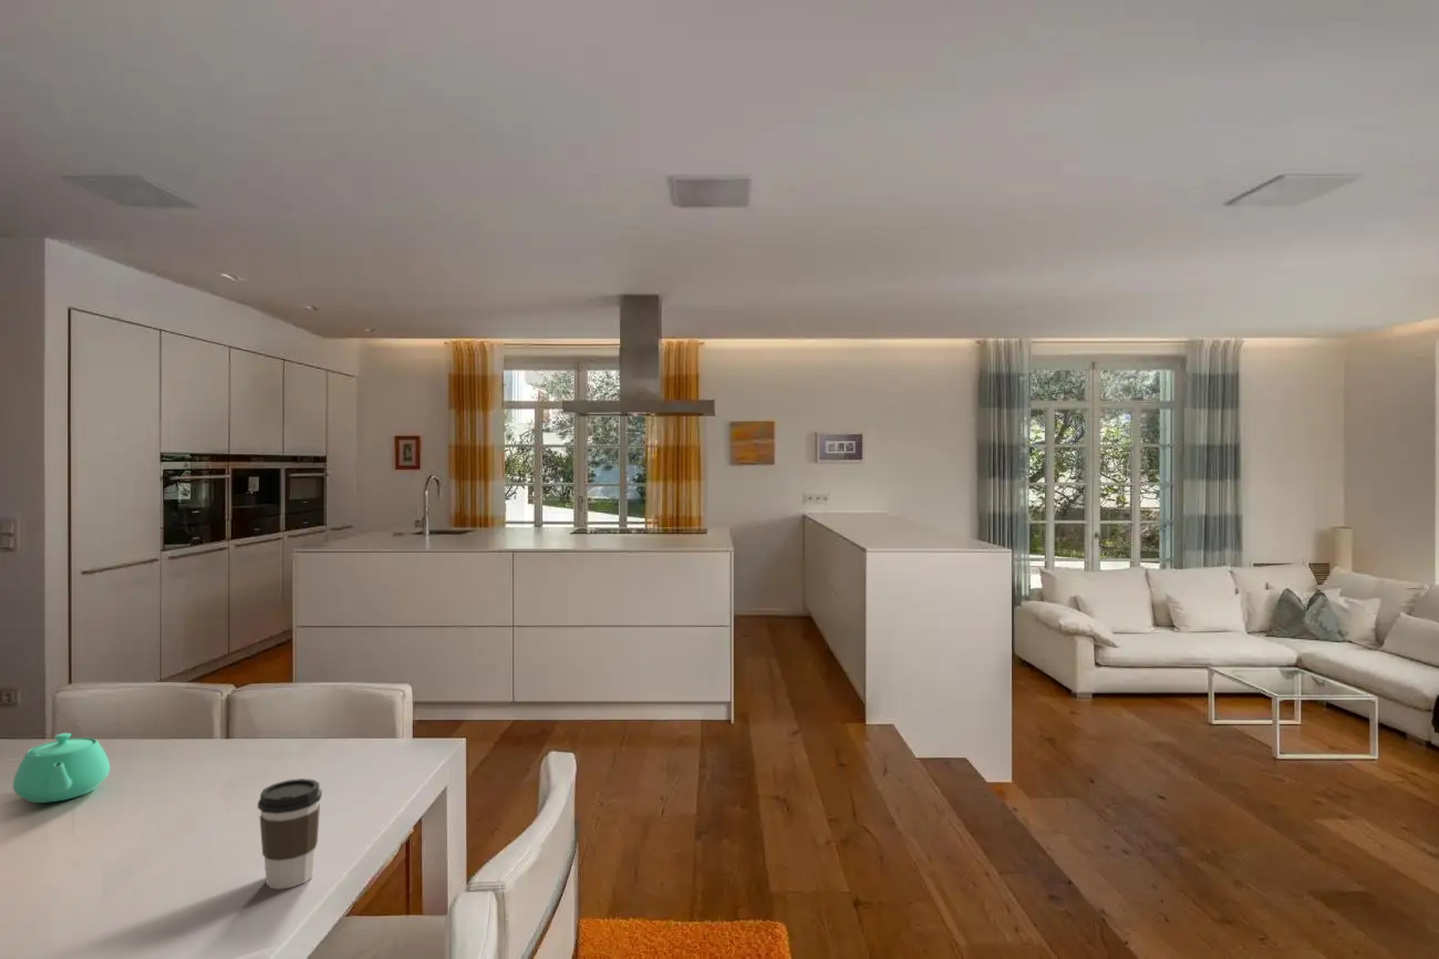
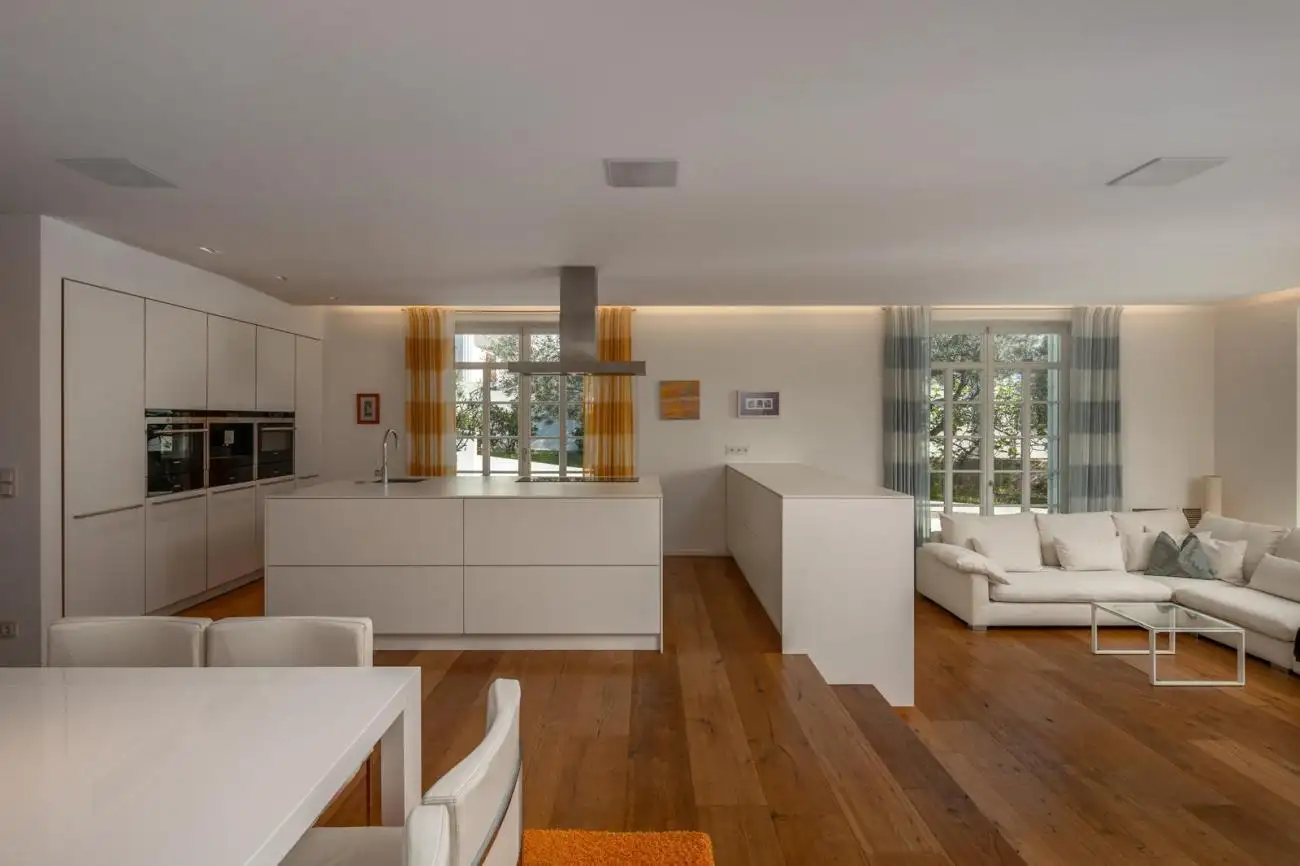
- coffee cup [257,777,323,890]
- teapot [12,732,111,804]
